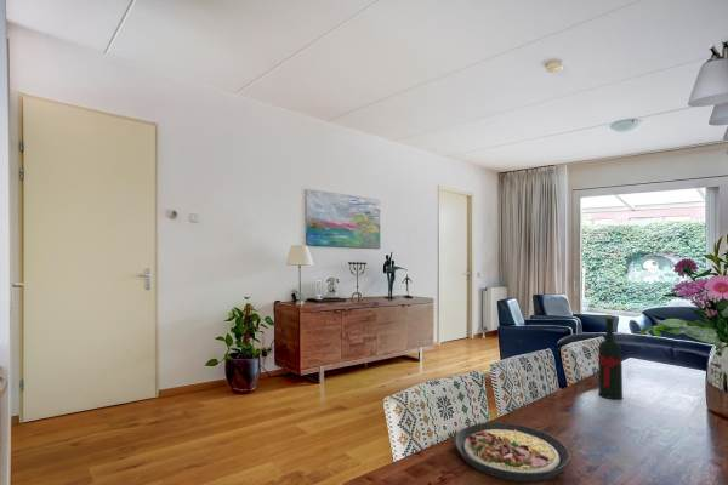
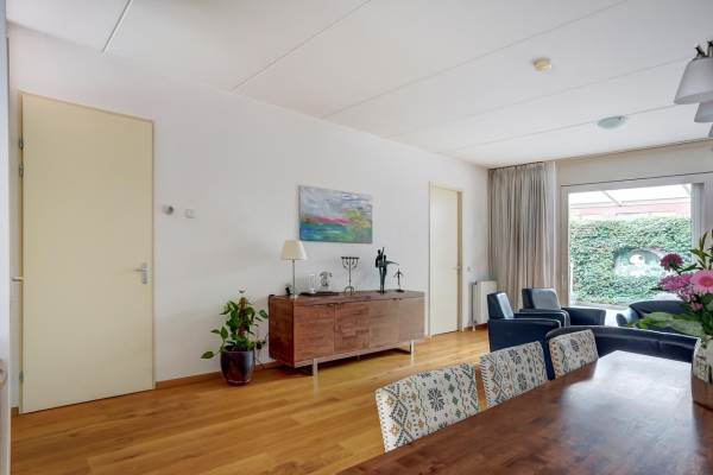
- wine bottle [597,314,624,400]
- plate [454,422,571,483]
